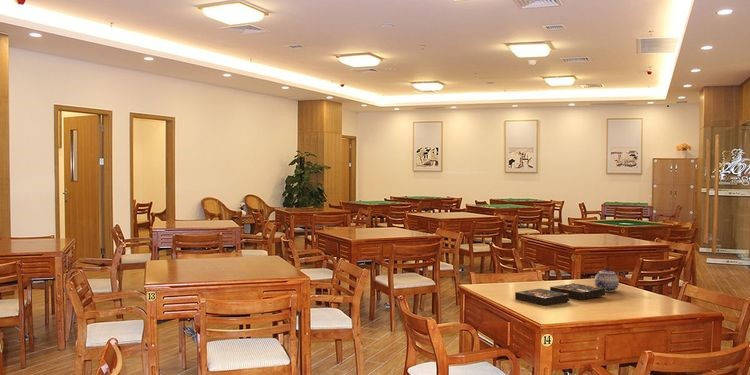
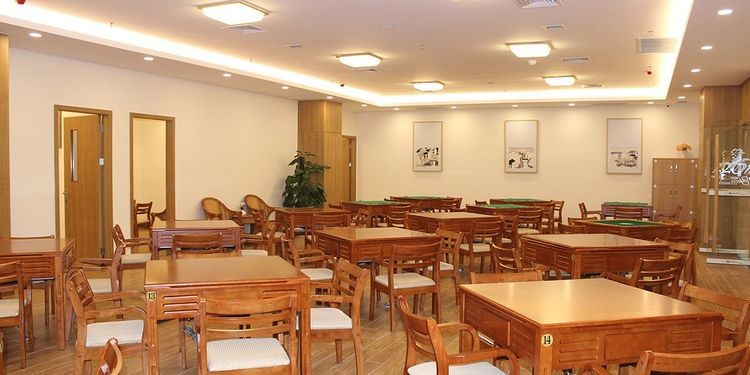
- board game [514,282,606,307]
- teapot [594,267,620,293]
